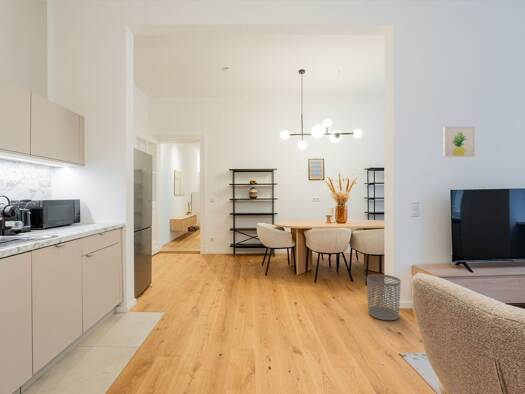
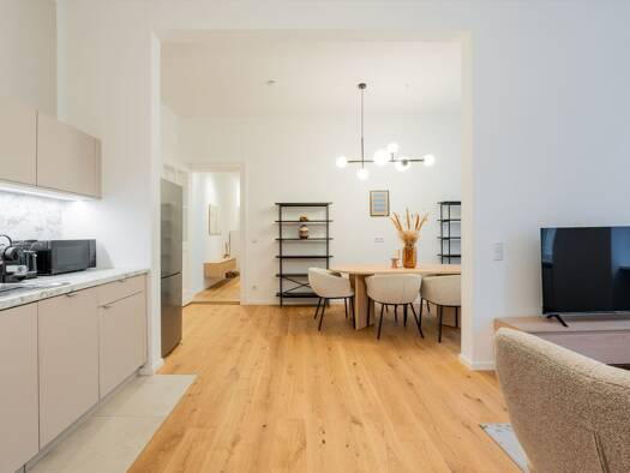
- waste bin [366,273,402,321]
- wall art [442,126,476,158]
